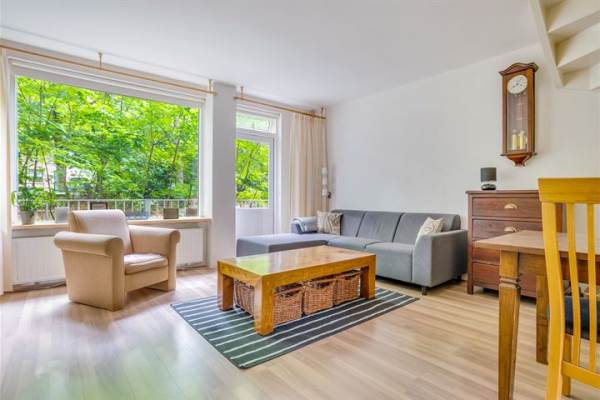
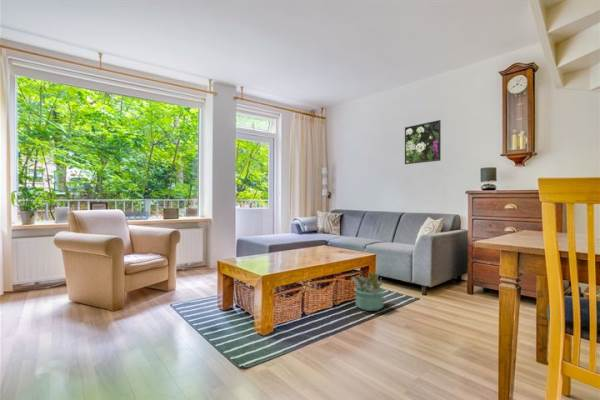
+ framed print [404,119,442,165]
+ decorative plant [350,271,386,312]
